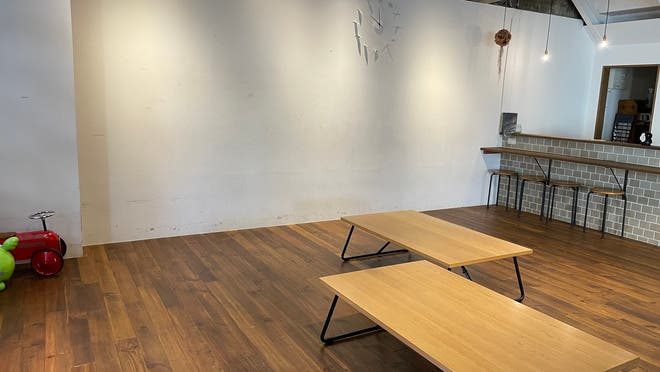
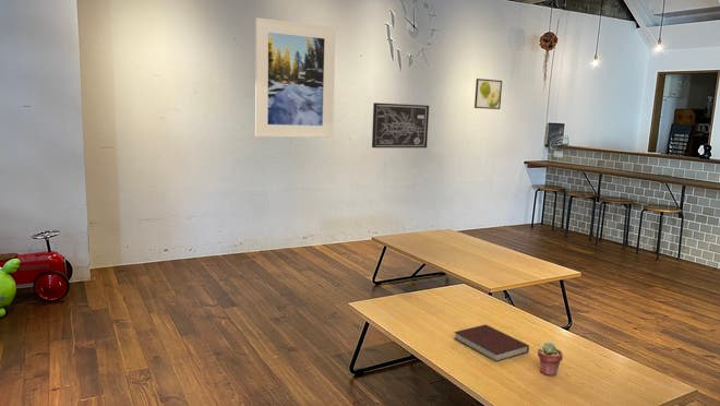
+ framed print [254,16,337,139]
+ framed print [473,77,503,110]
+ potted succulent [537,342,564,378]
+ wall art [371,101,430,148]
+ notebook [454,323,530,362]
